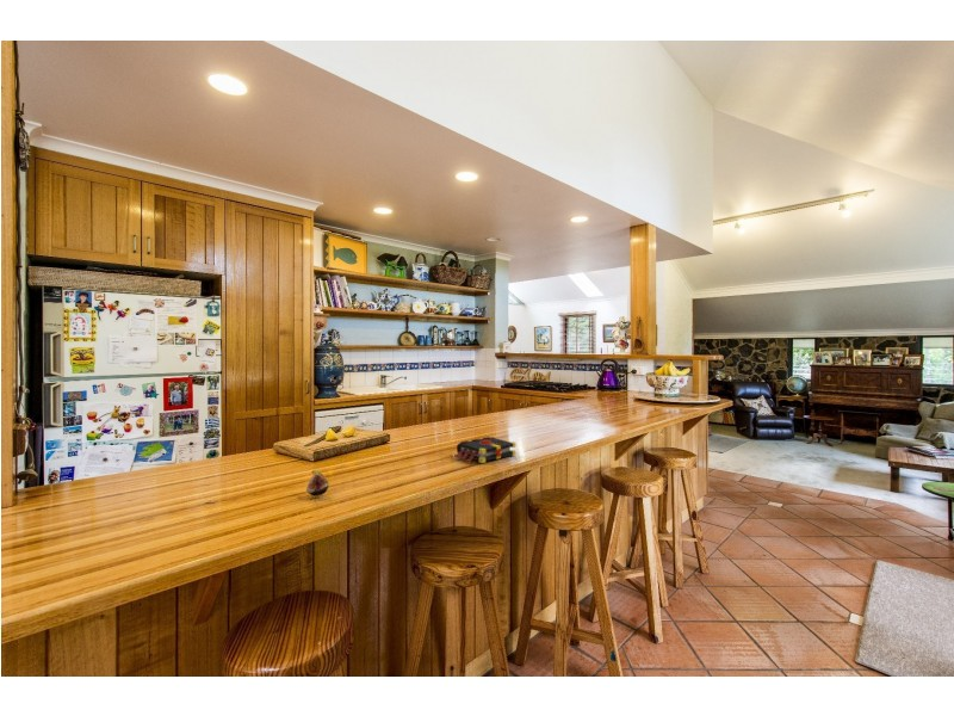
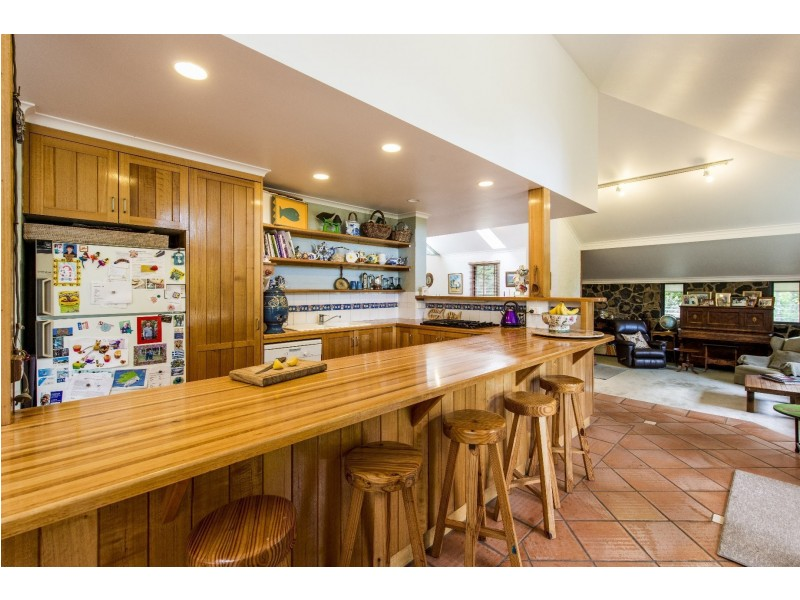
- fruit [305,469,329,498]
- book [456,436,518,464]
